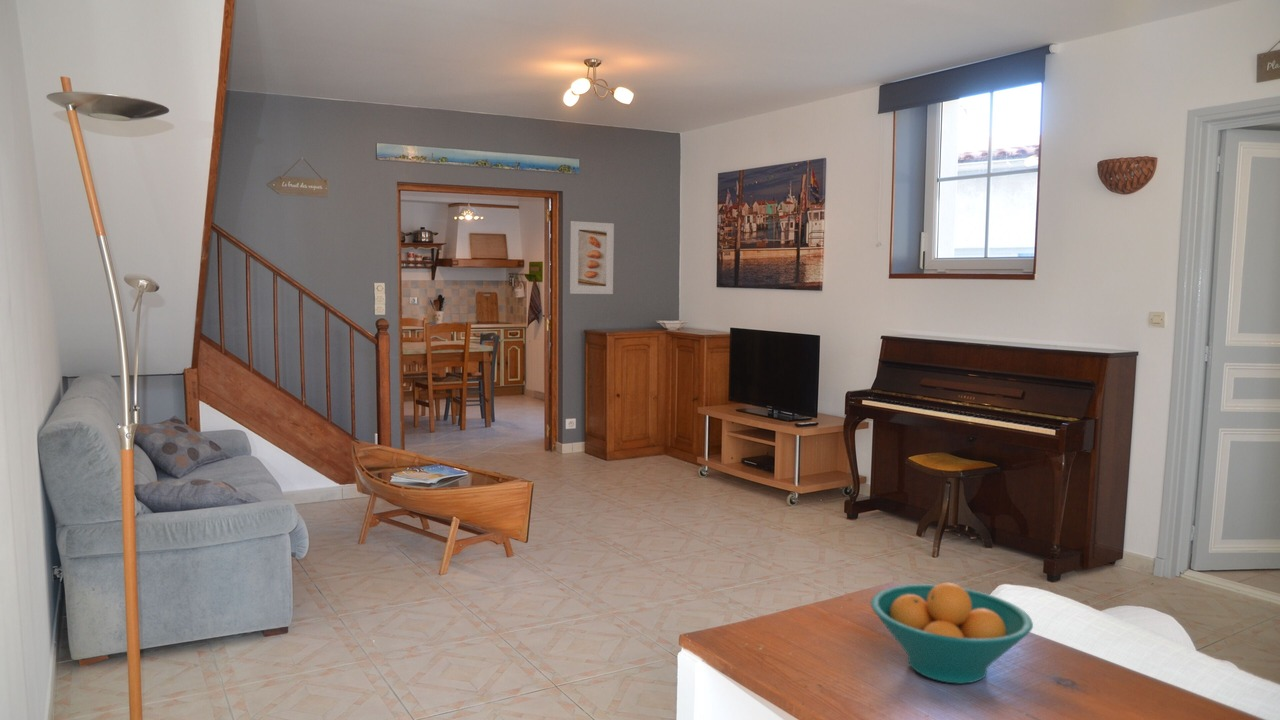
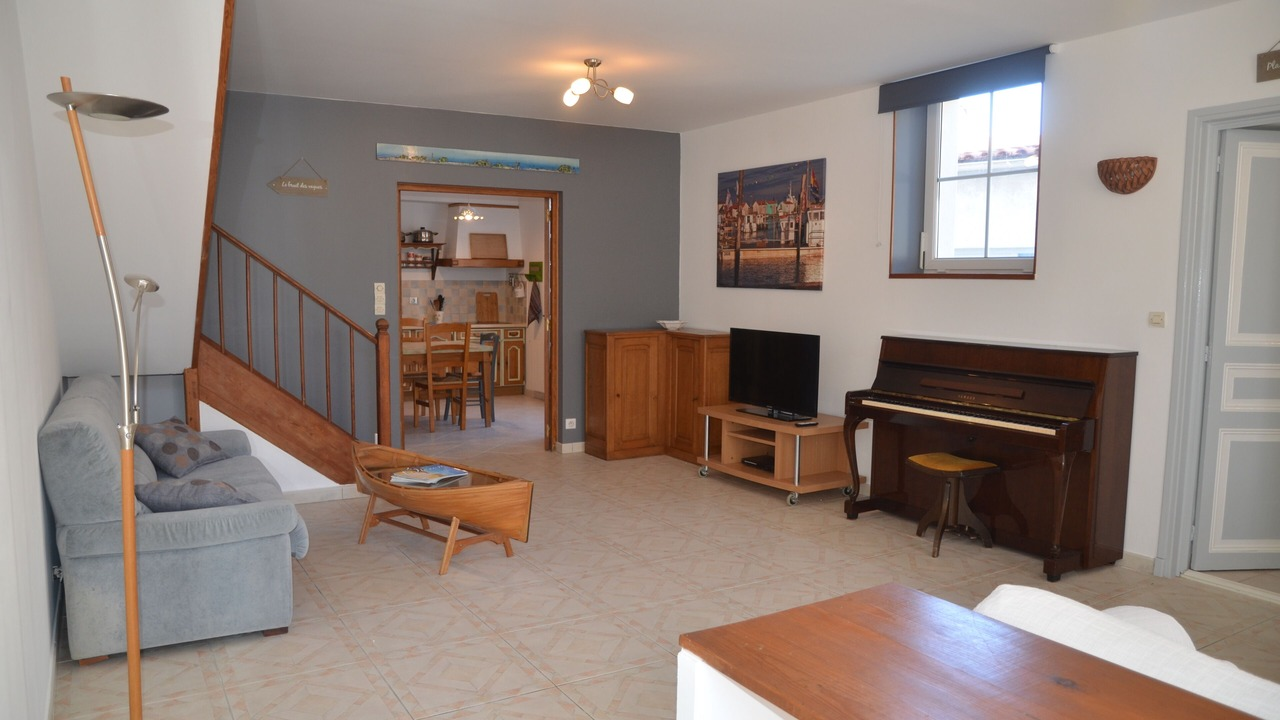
- fruit bowl [870,582,1034,685]
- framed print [569,220,615,295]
